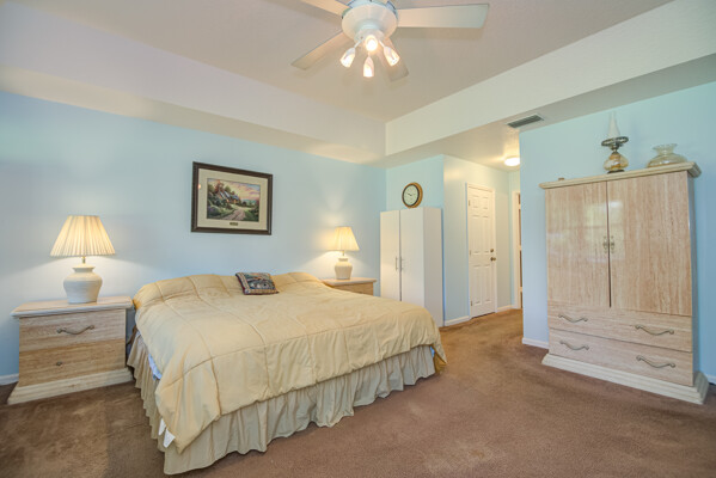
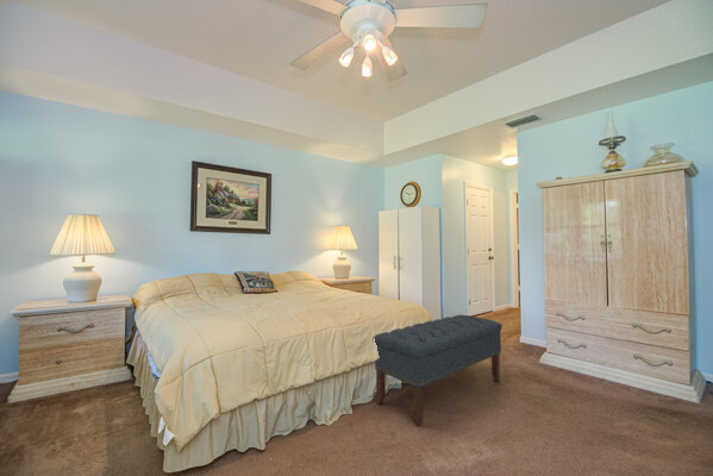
+ bench [373,314,504,427]
